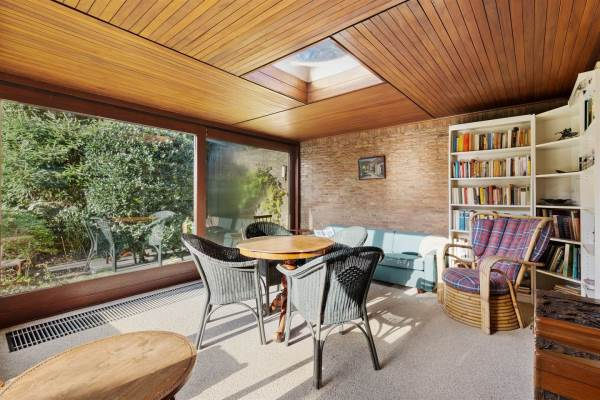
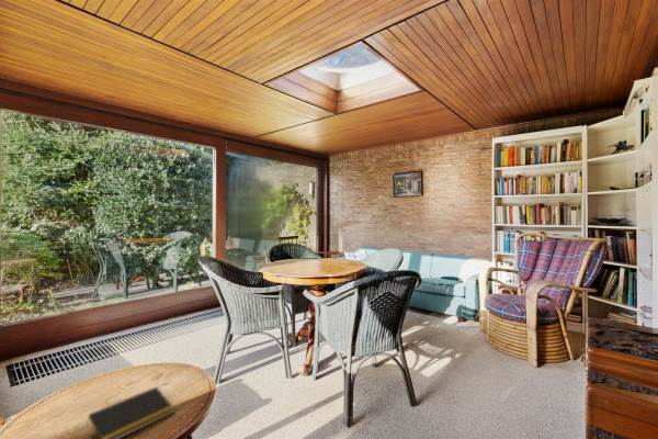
+ notepad [86,386,175,439]
